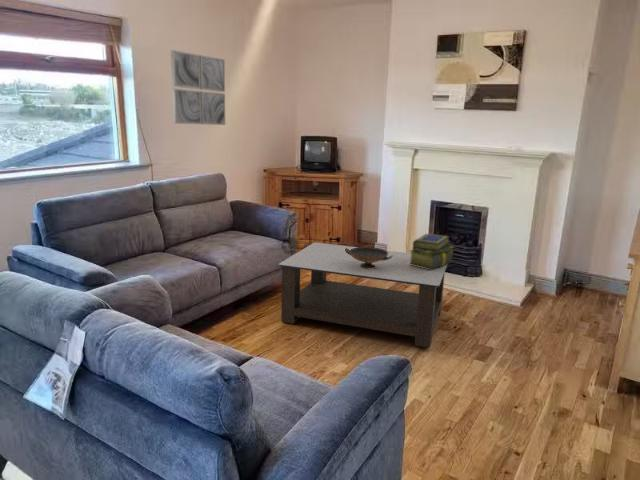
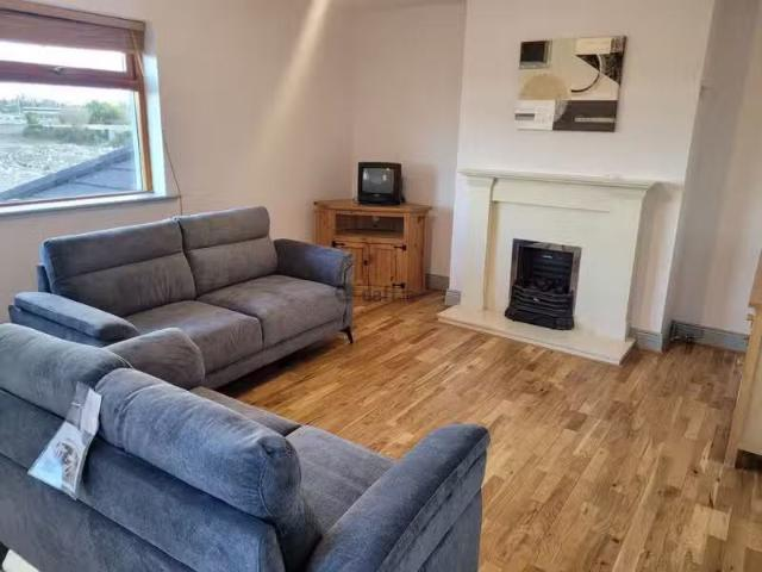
- wall art [170,49,226,126]
- stack of books [408,233,455,270]
- decorative bowl [345,246,393,269]
- coffee table [278,242,449,349]
